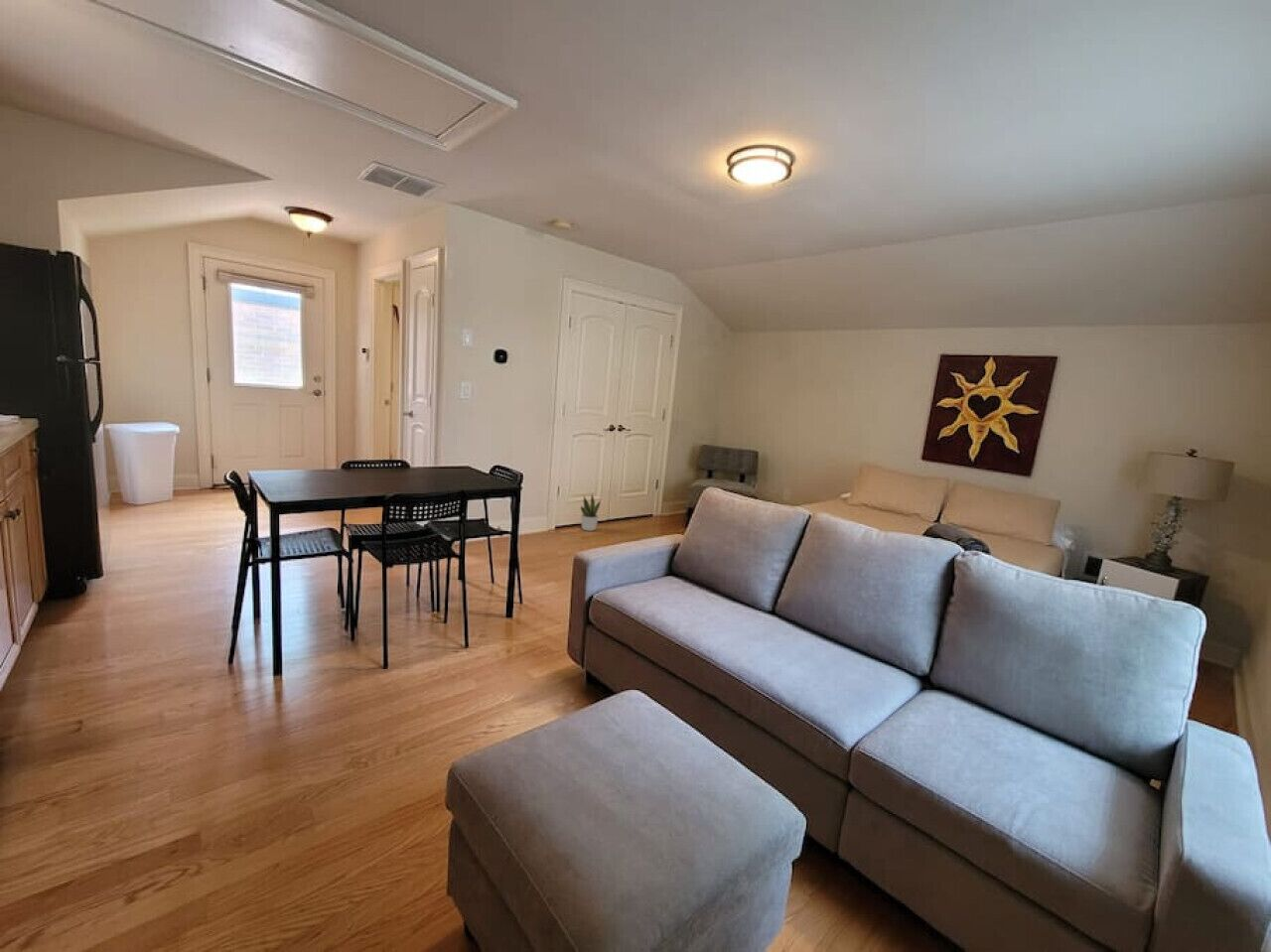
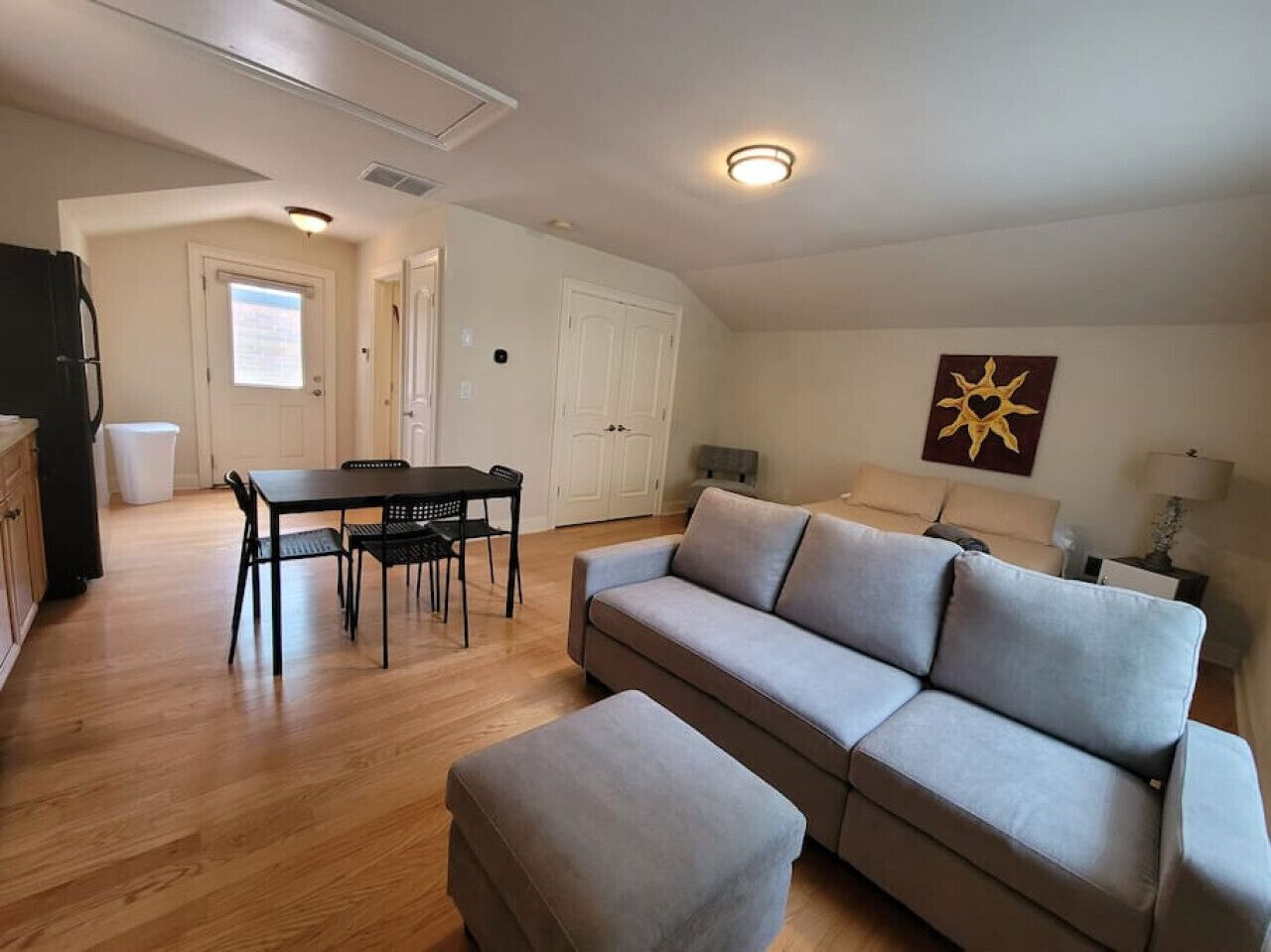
- potted plant [580,492,602,532]
